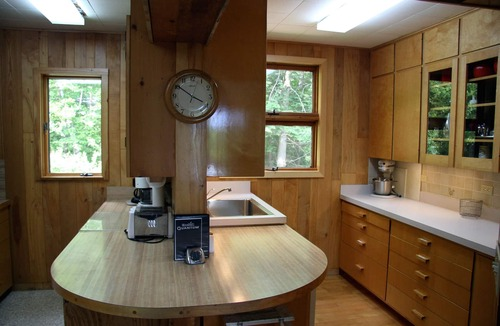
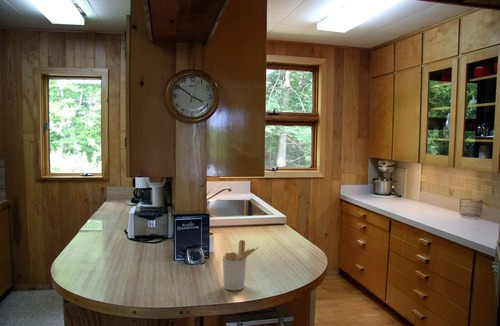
+ utensil holder [221,239,260,291]
